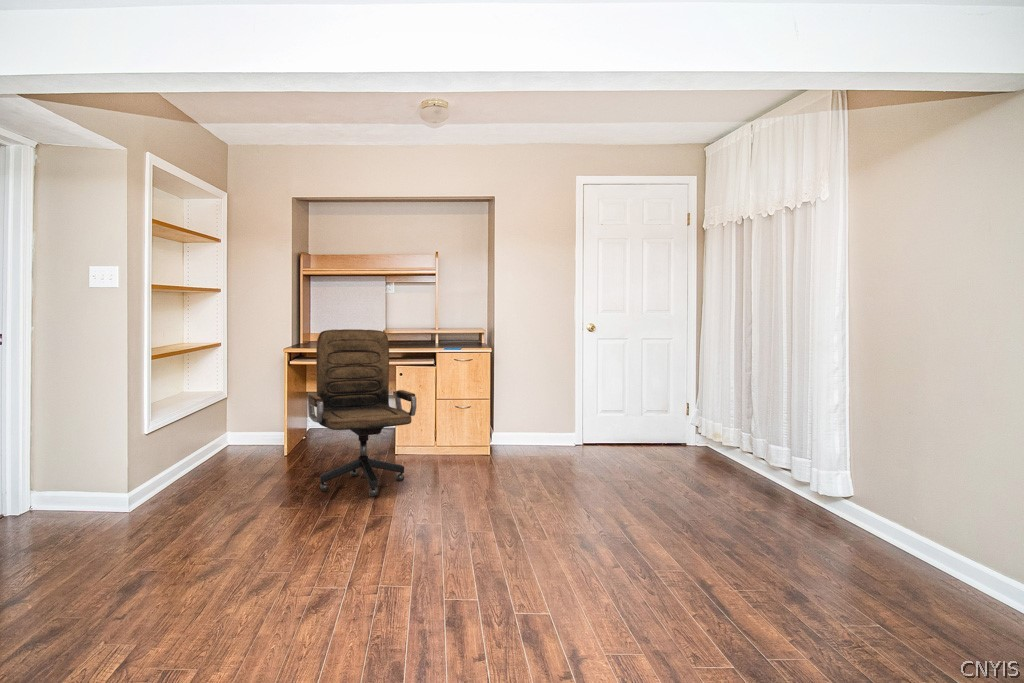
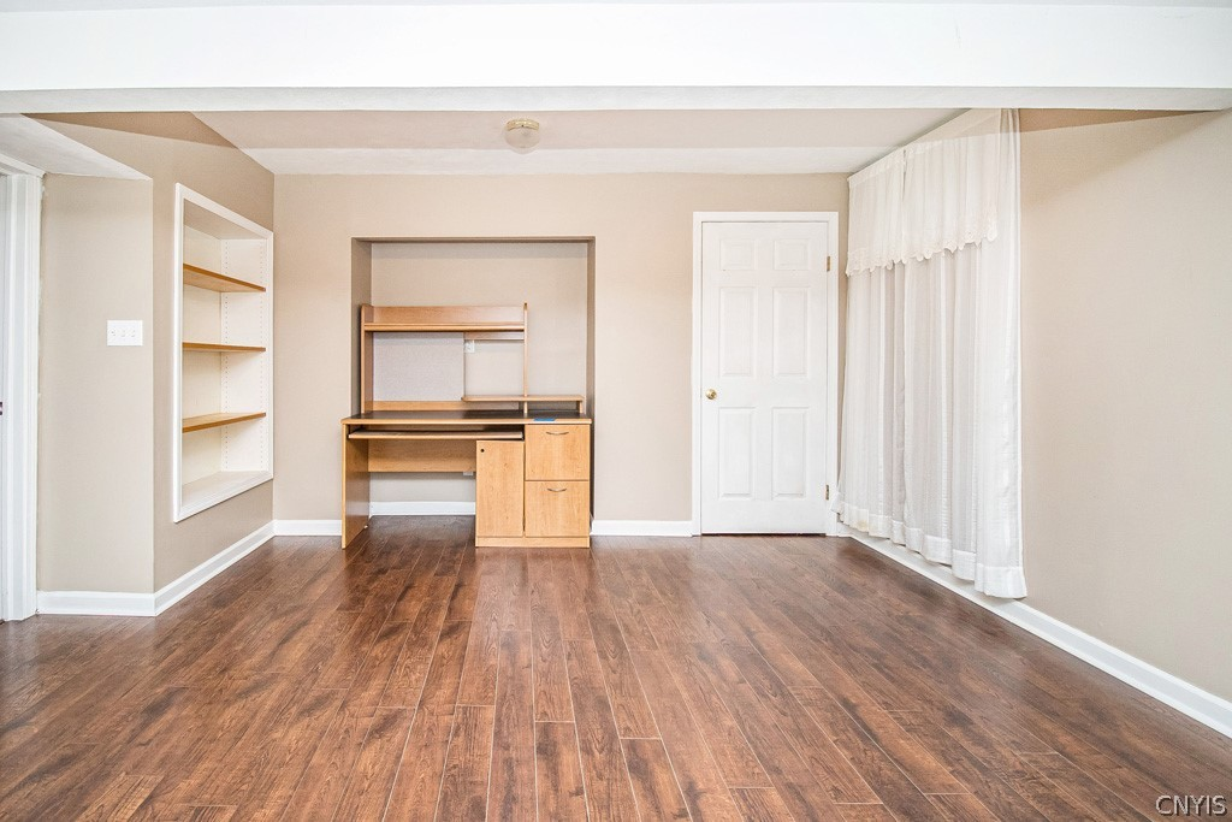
- office chair [307,328,417,497]
